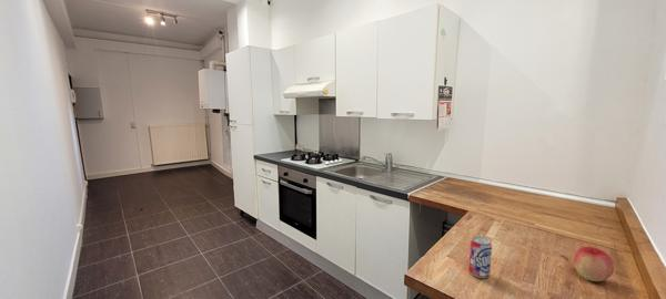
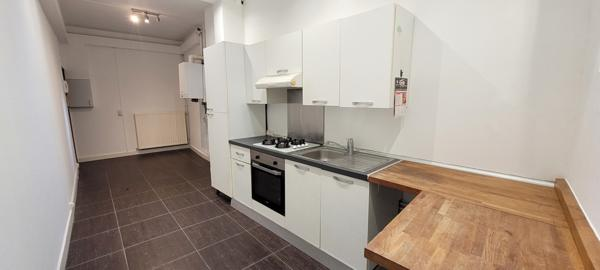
- beverage can [467,236,493,279]
- apple [573,246,615,282]
